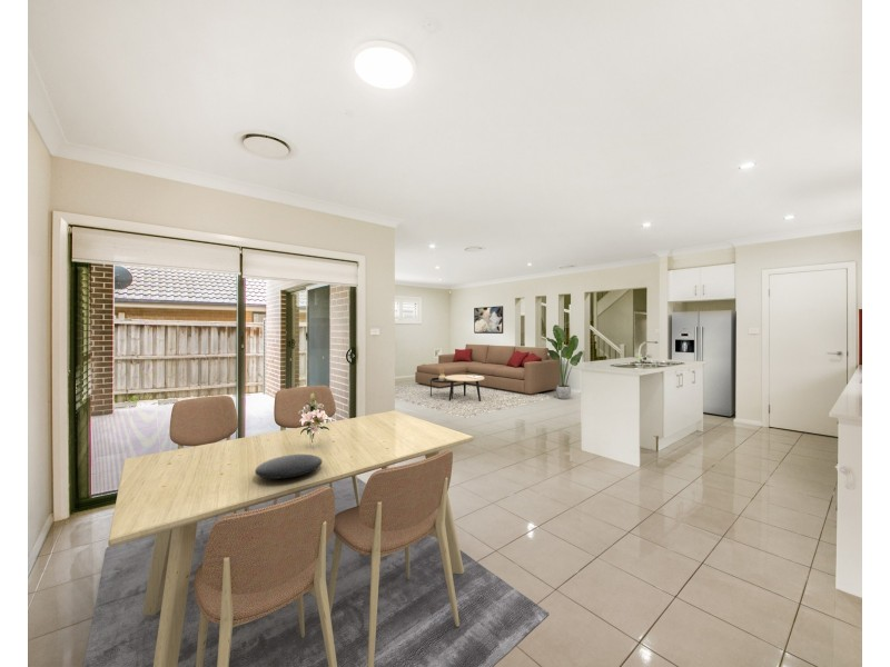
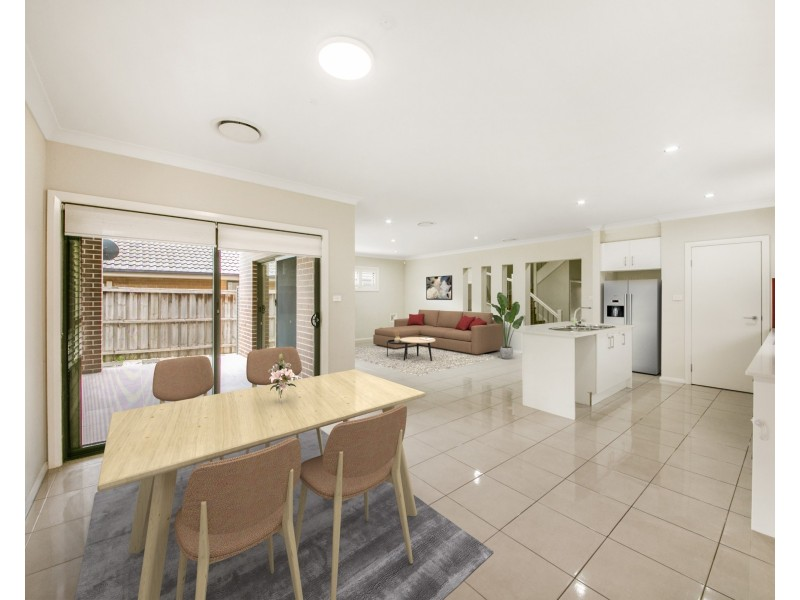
- plate [254,454,323,480]
